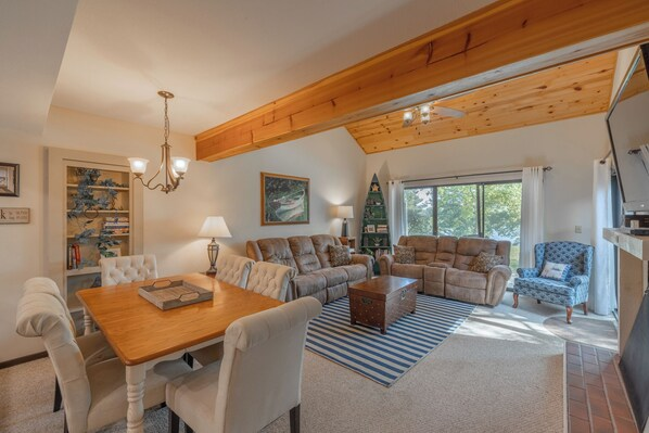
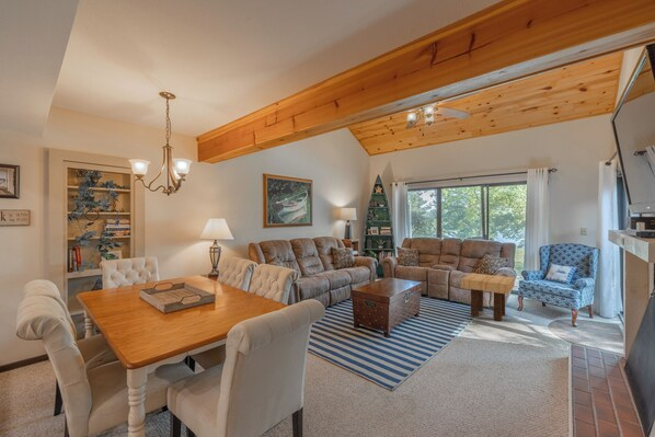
+ side table [460,272,516,322]
